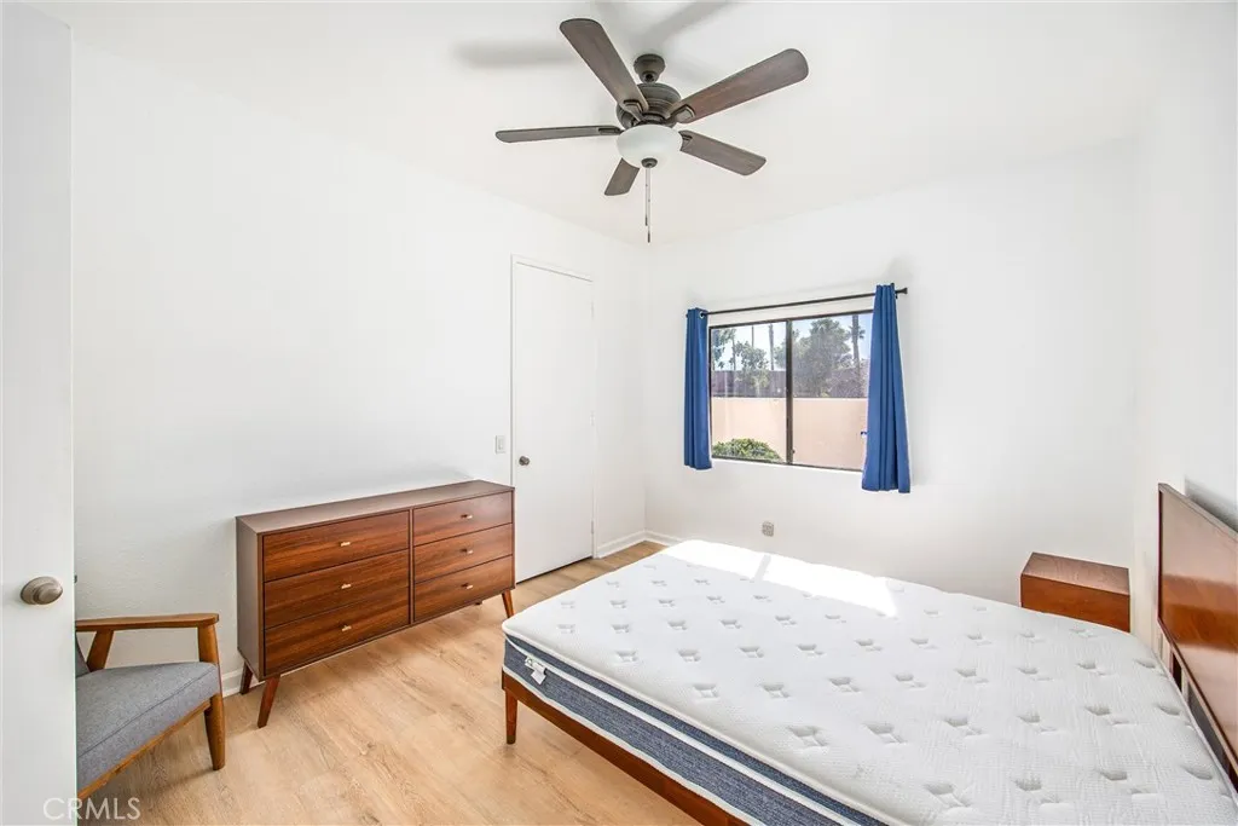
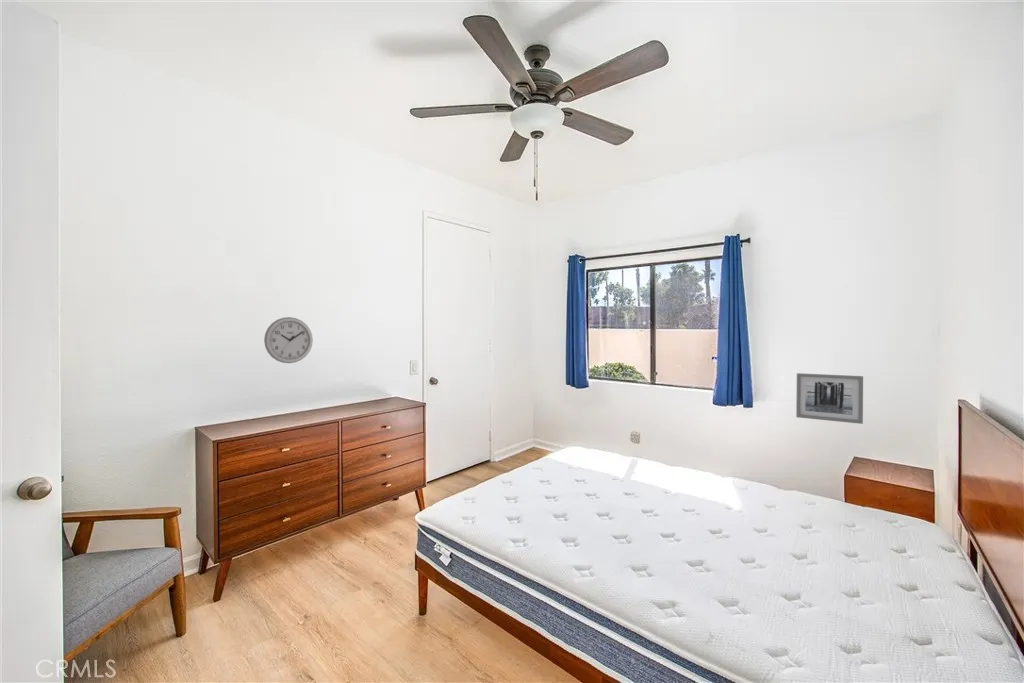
+ wall art [795,372,864,425]
+ wall clock [263,316,314,364]
